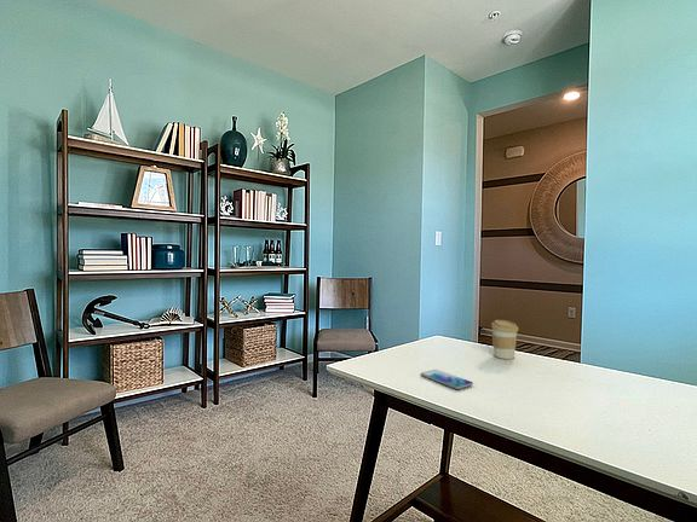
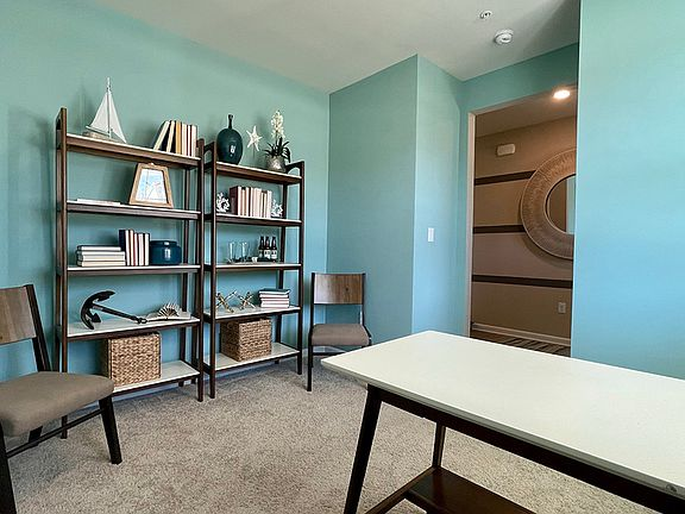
- smartphone [420,369,474,390]
- coffee cup [490,319,519,360]
